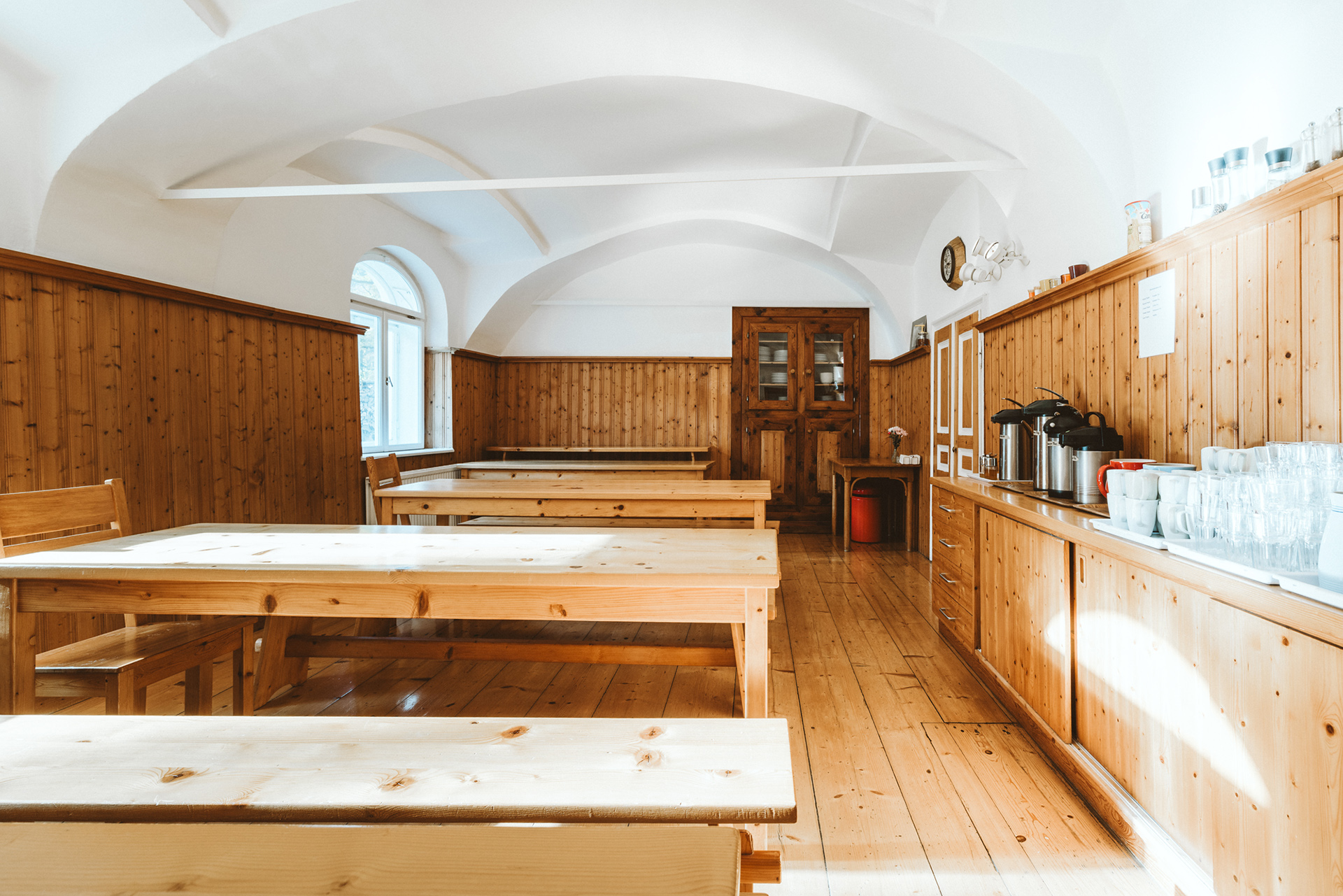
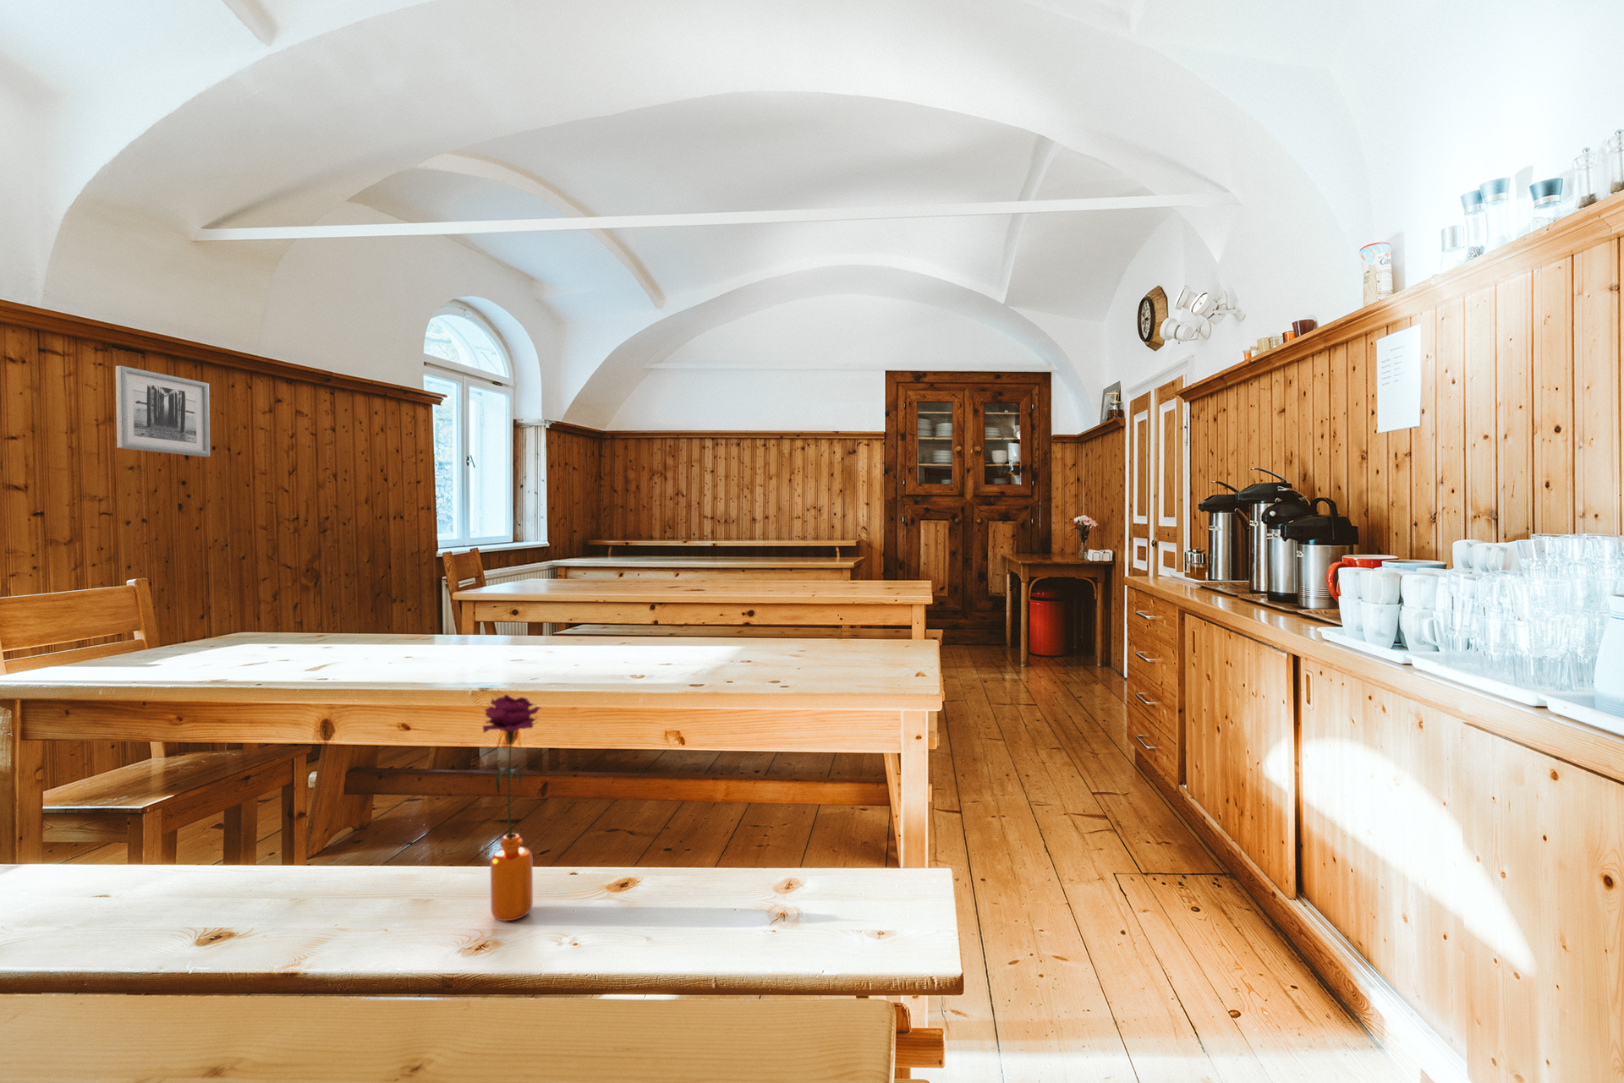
+ wall art [115,365,210,457]
+ flower [482,694,544,921]
